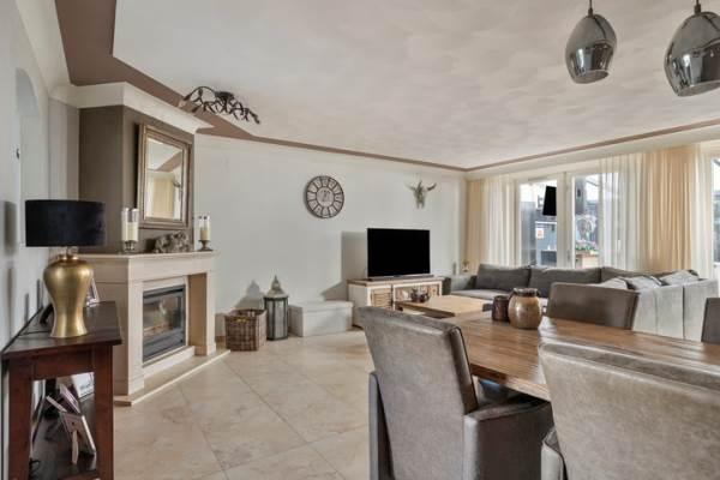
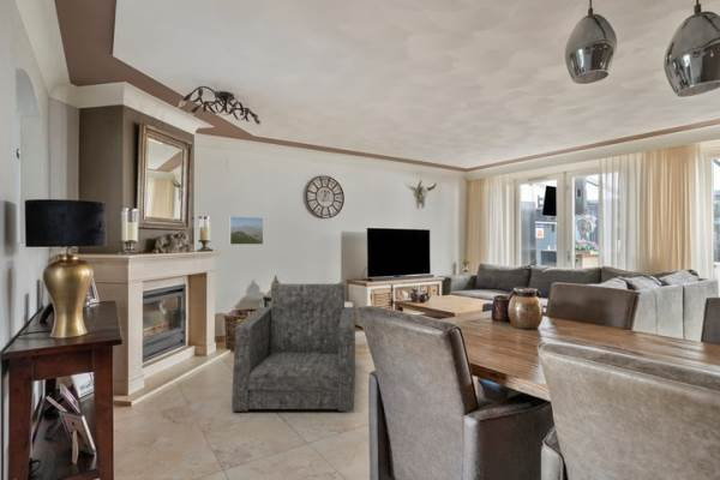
+ armchair [230,283,356,412]
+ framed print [228,215,264,246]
